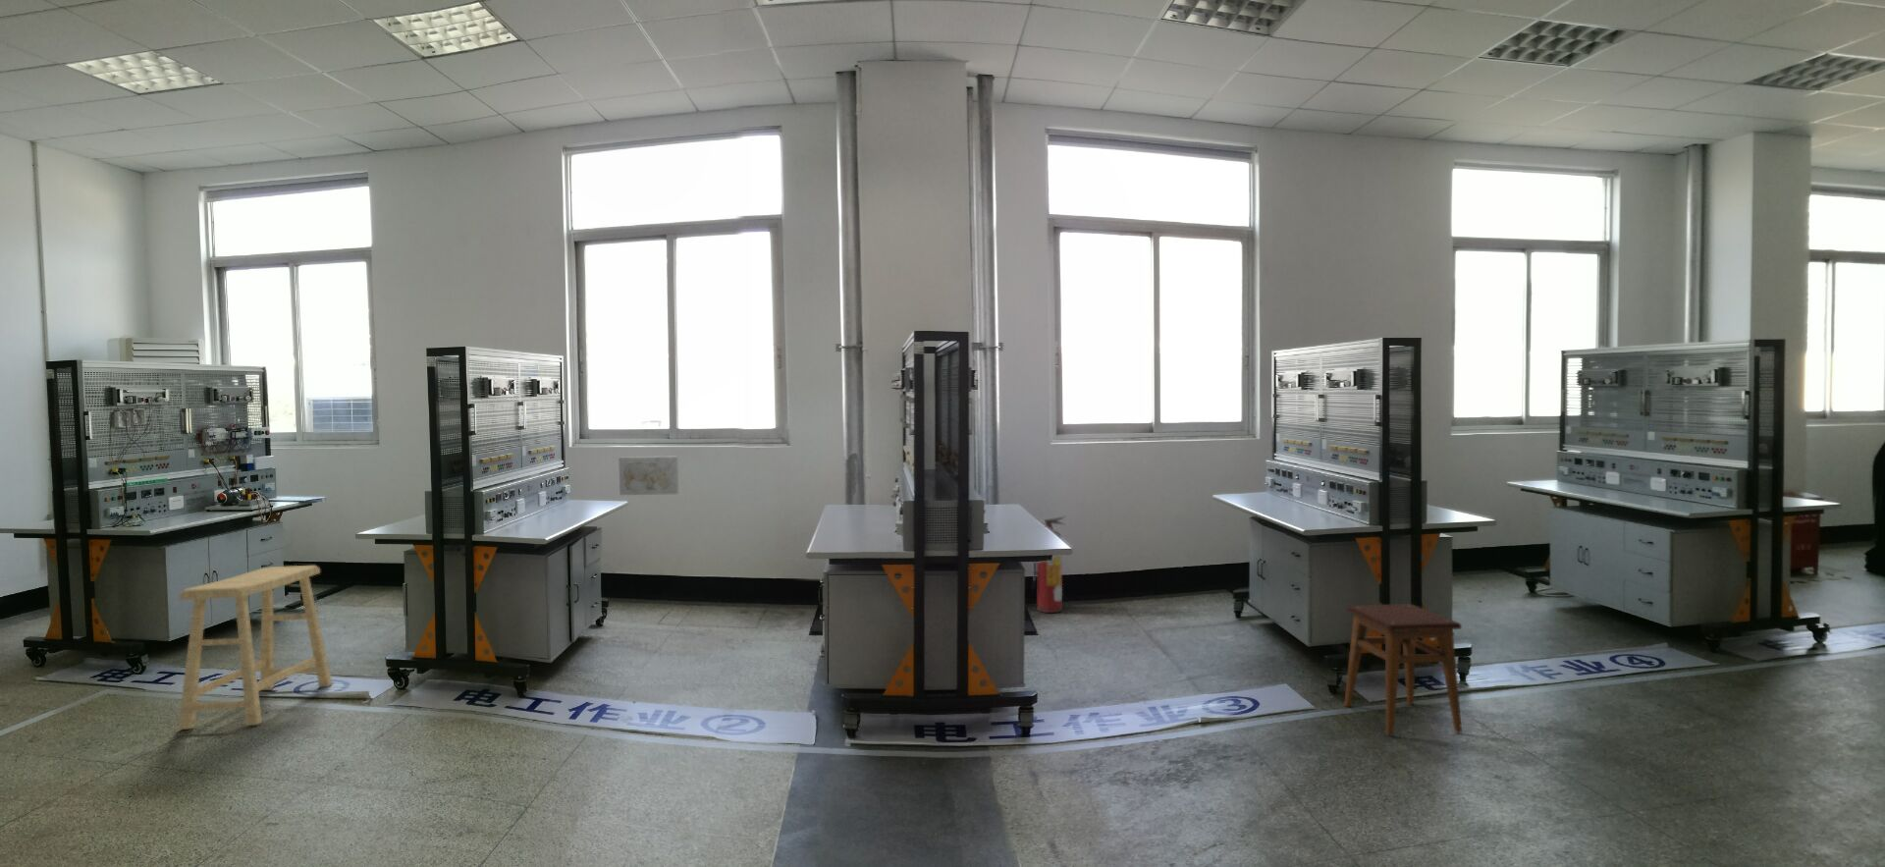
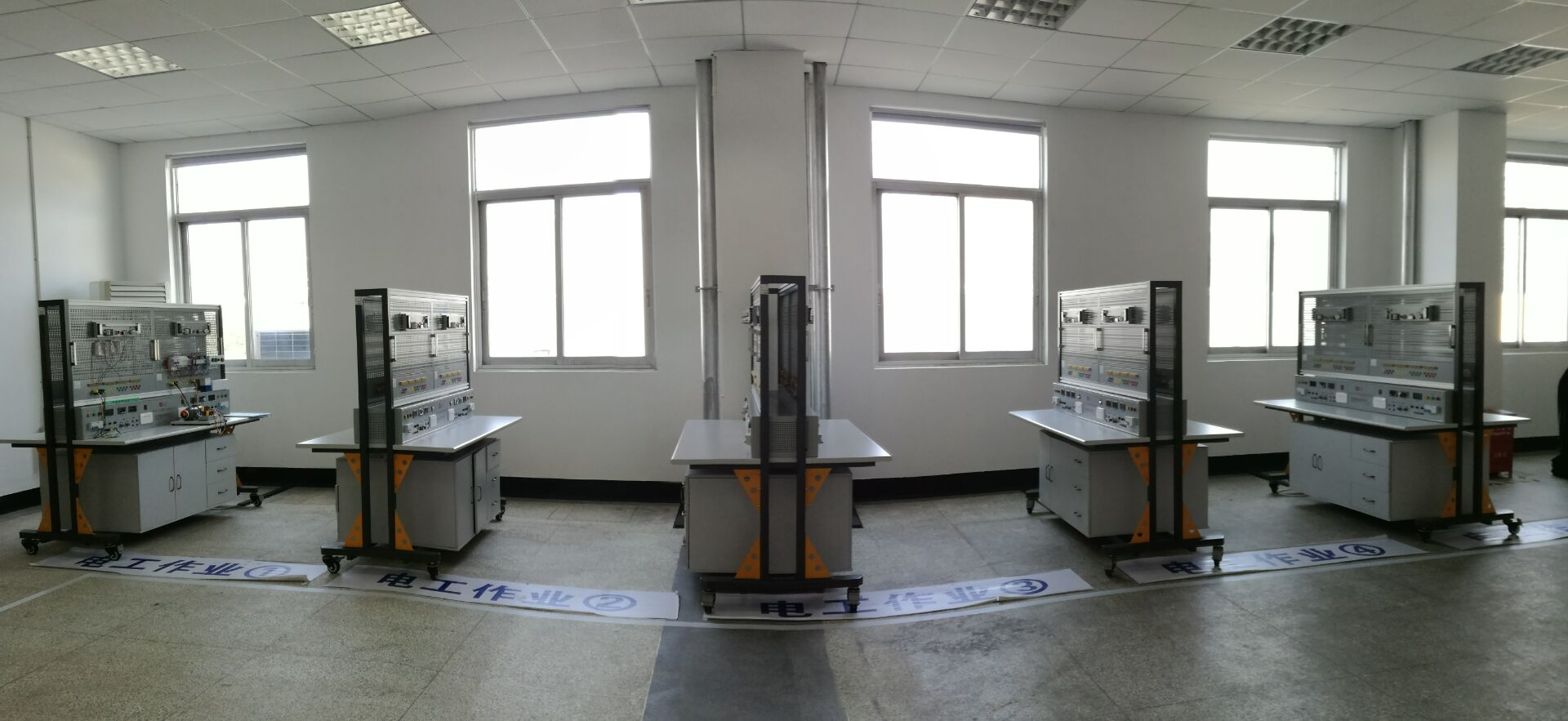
- stool [1343,602,1463,736]
- fire extinguisher [1031,515,1066,613]
- stool [177,565,334,731]
- wall art [618,456,679,495]
